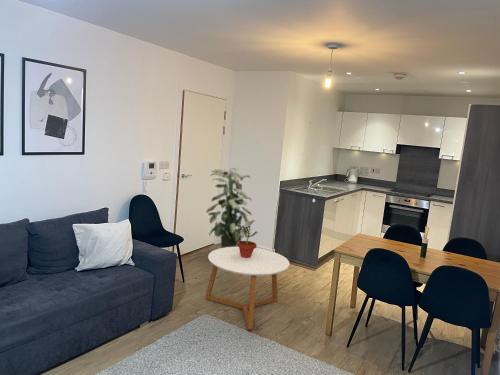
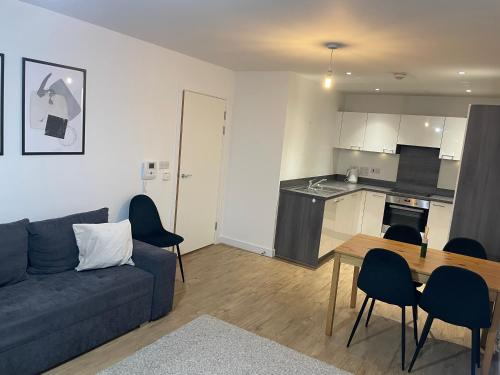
- indoor plant [205,167,256,248]
- coffee table [204,247,290,331]
- potted plant [237,226,259,258]
